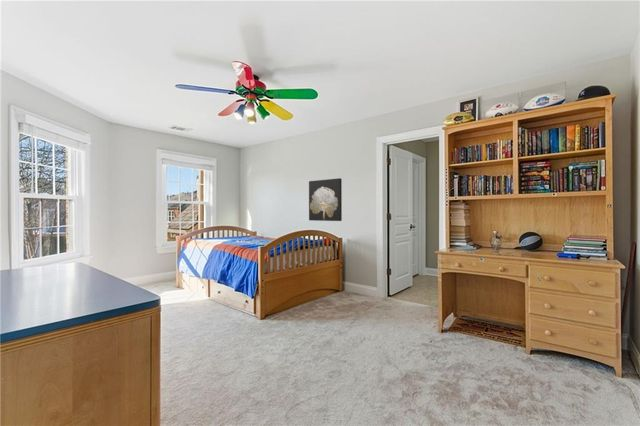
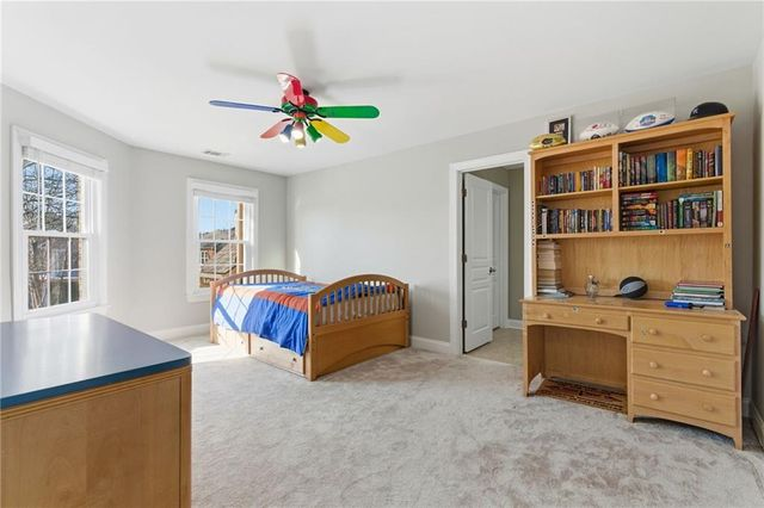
- wall art [308,177,343,222]
